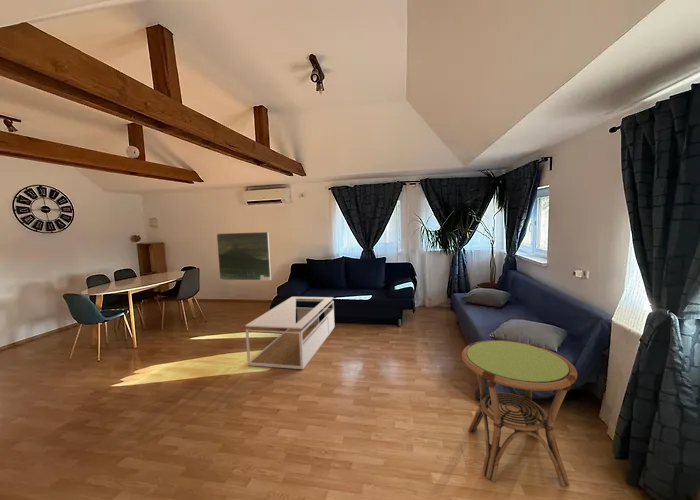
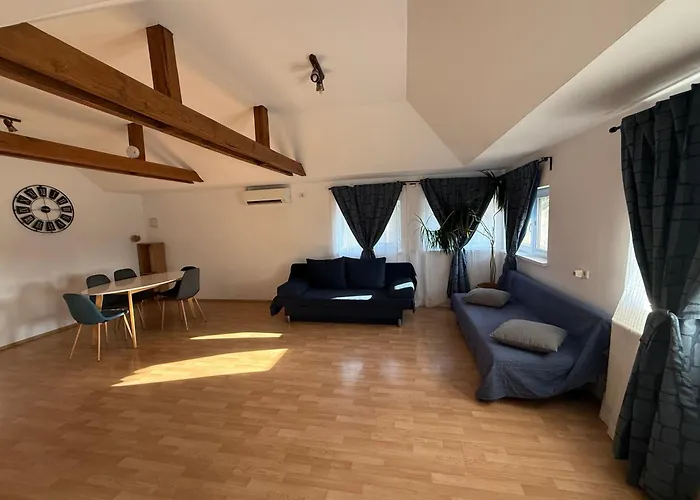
- side table [461,339,578,488]
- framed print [216,231,272,281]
- coffee table [244,296,336,370]
